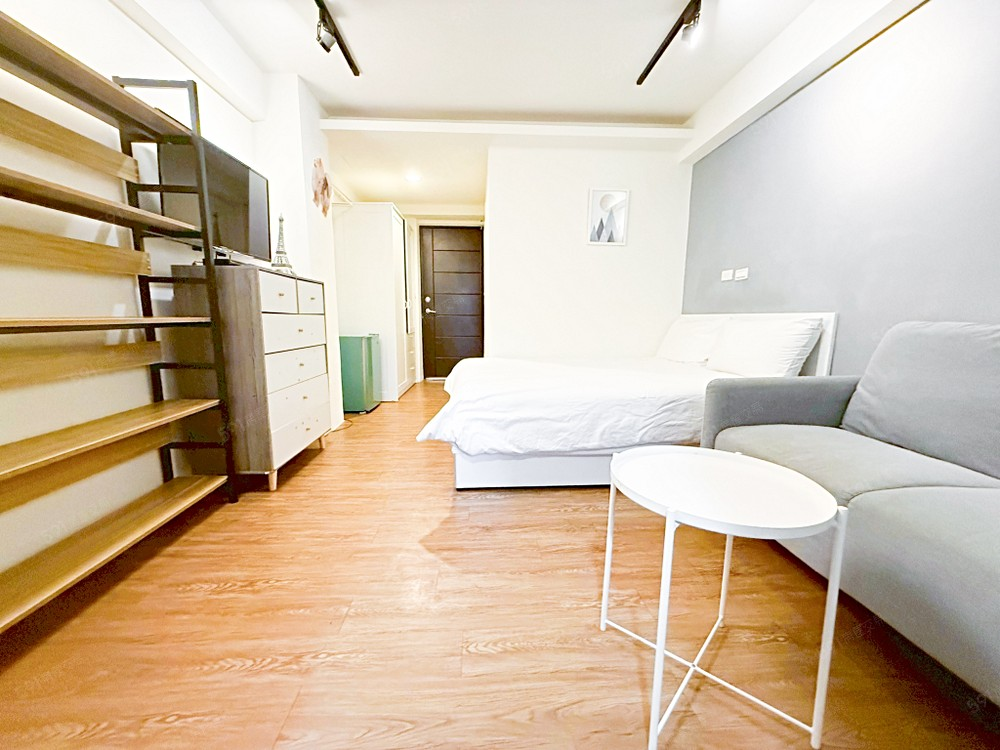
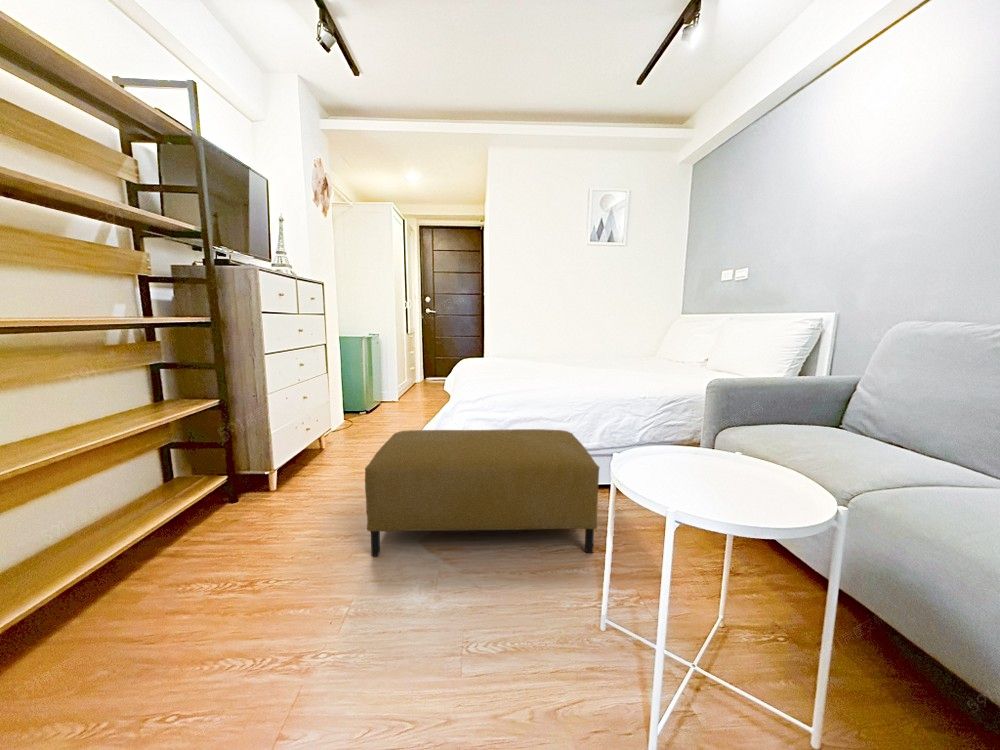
+ ottoman [364,428,601,557]
